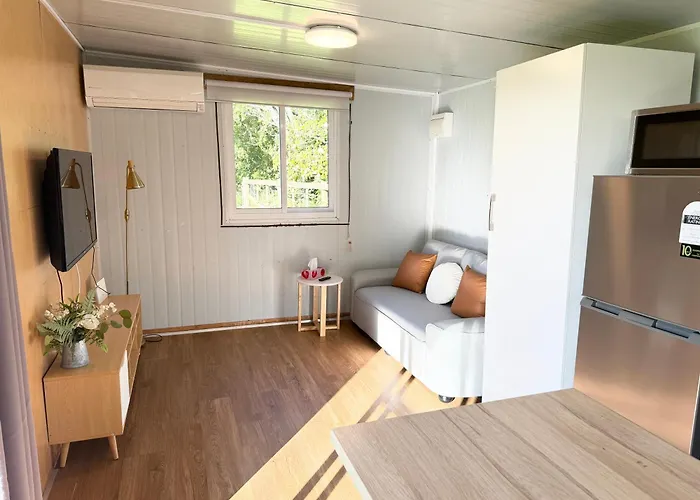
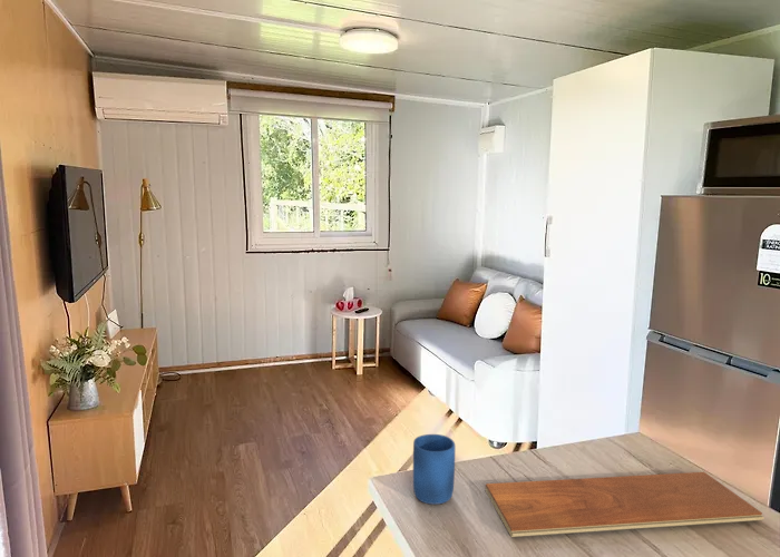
+ mug [412,433,456,506]
+ chopping board [485,471,764,538]
